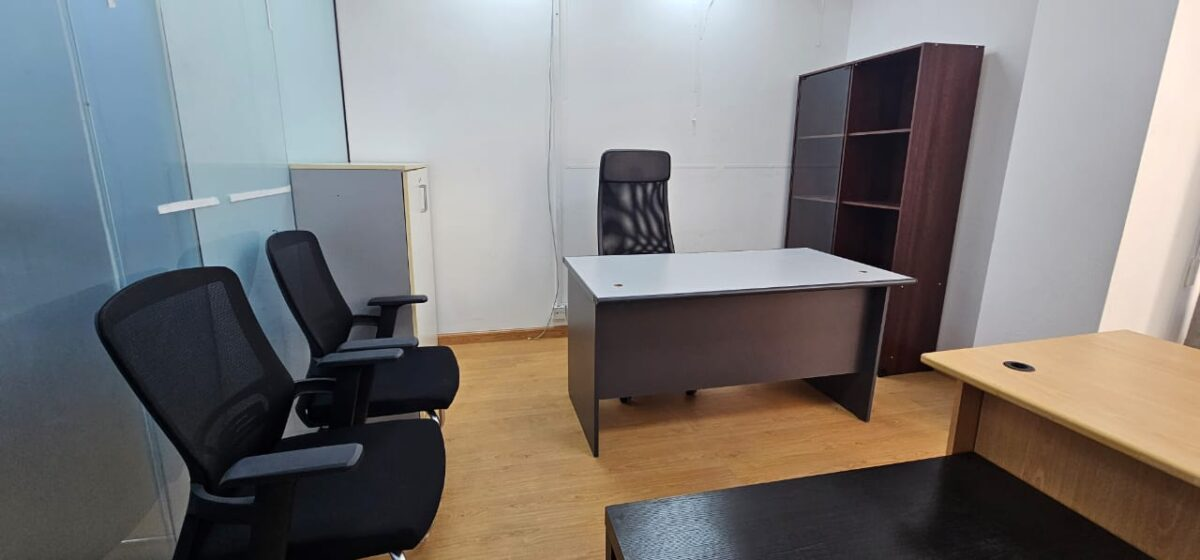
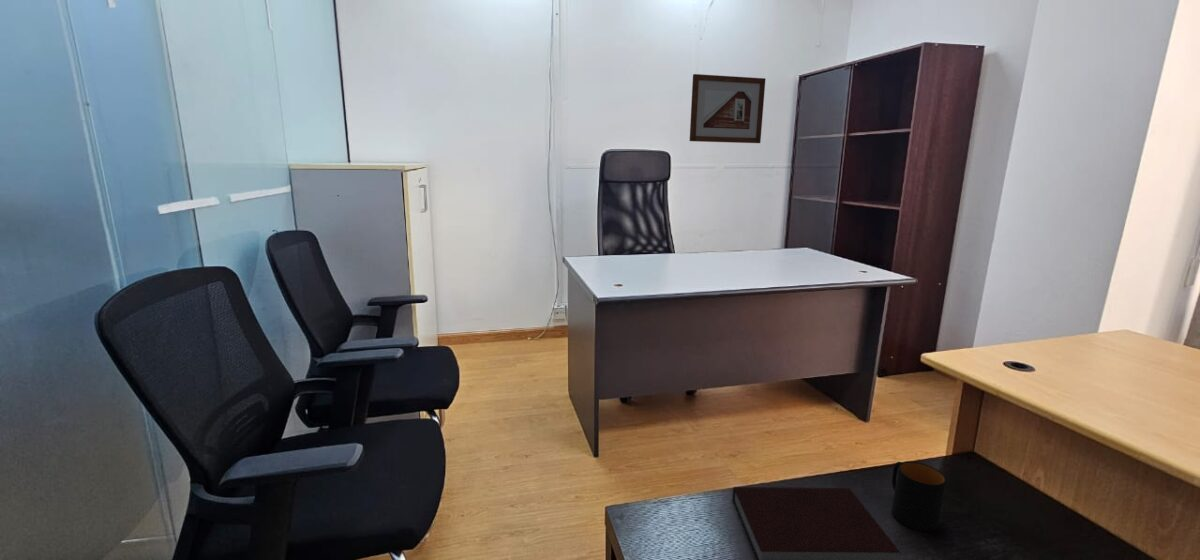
+ notebook [731,486,901,560]
+ mug [891,461,947,533]
+ picture frame [689,73,766,144]
